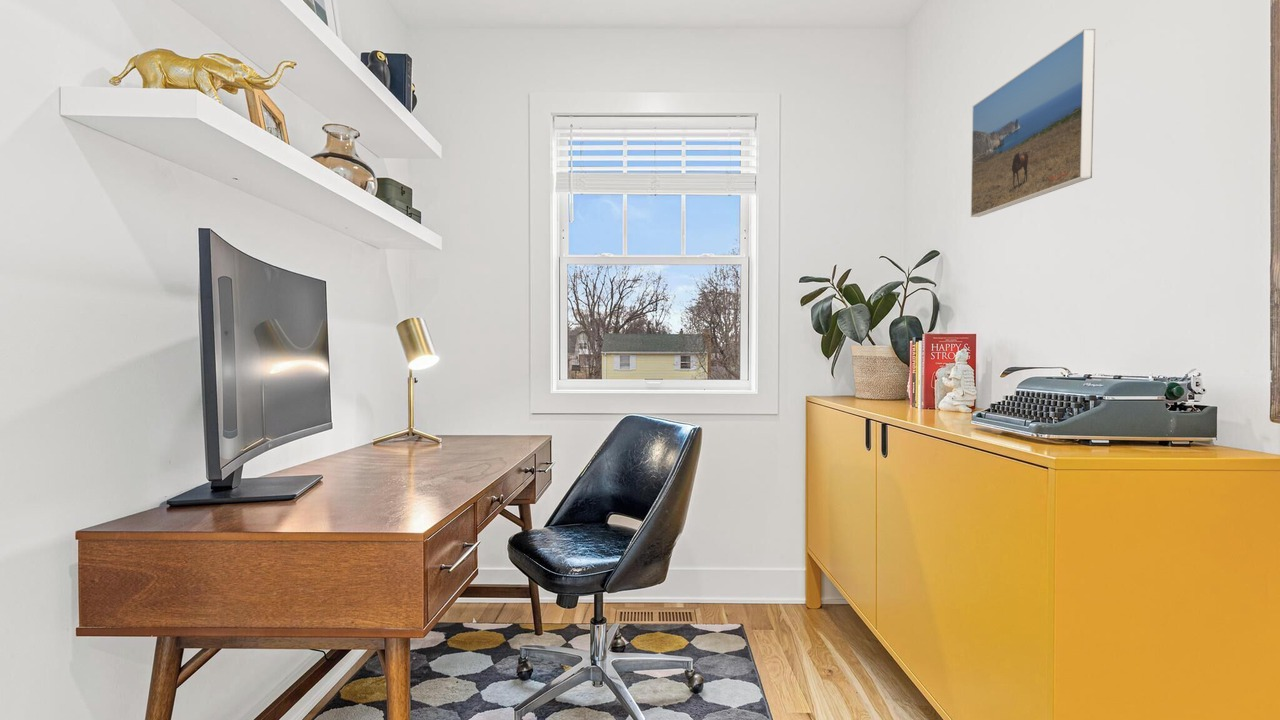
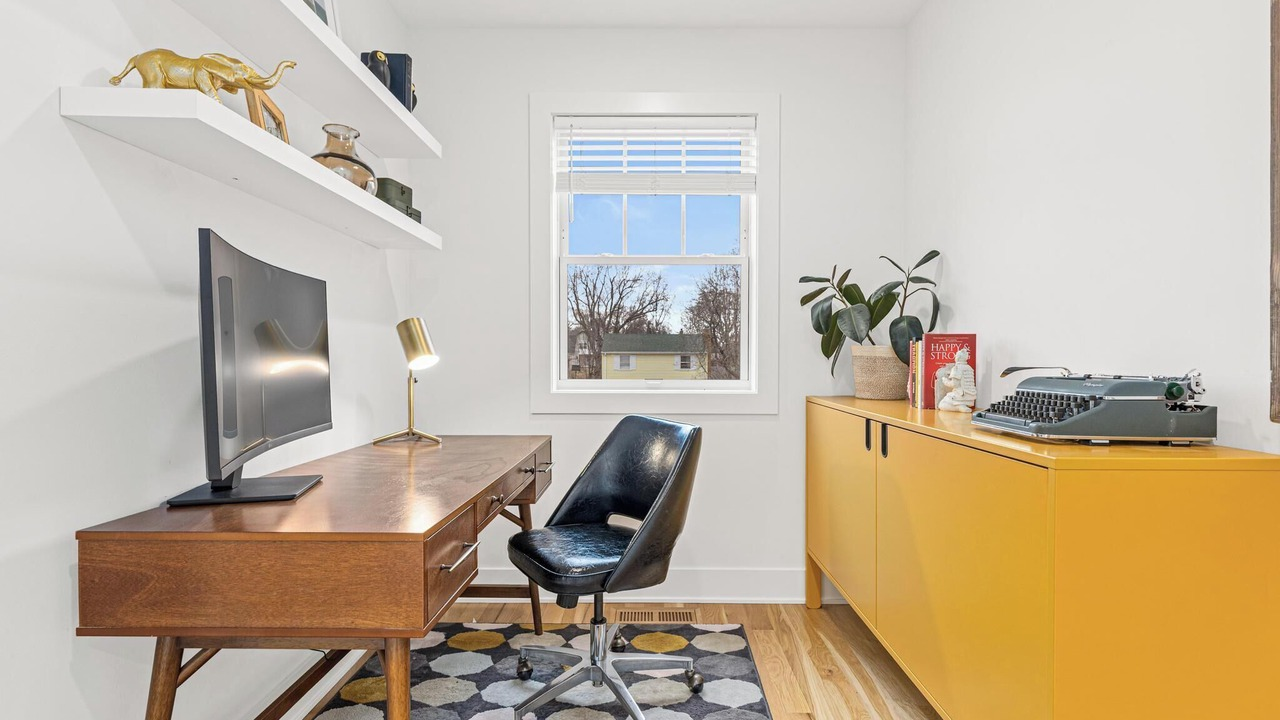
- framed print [970,28,1096,218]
